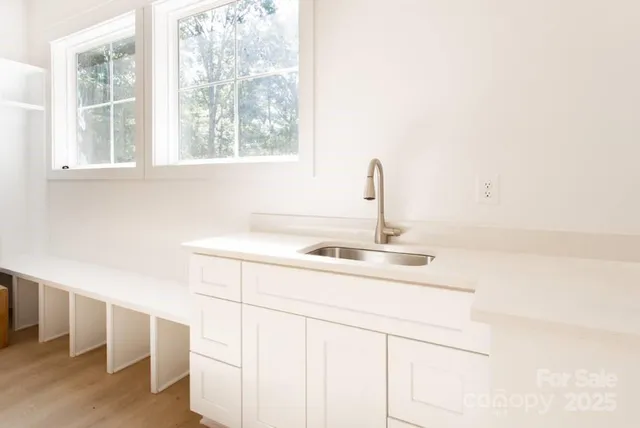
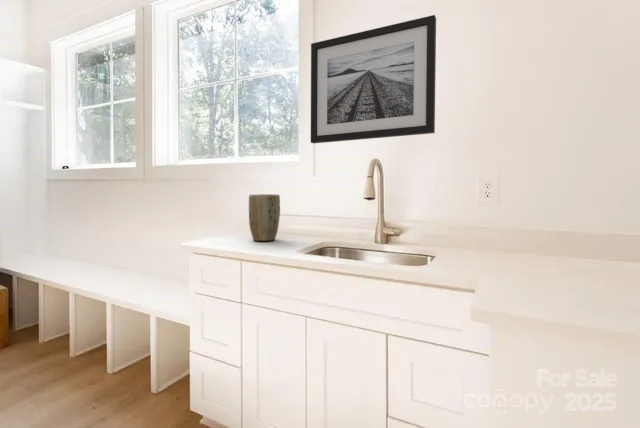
+ wall art [310,14,437,144]
+ plant pot [248,193,281,242]
